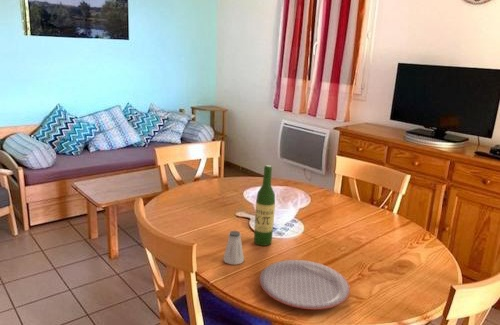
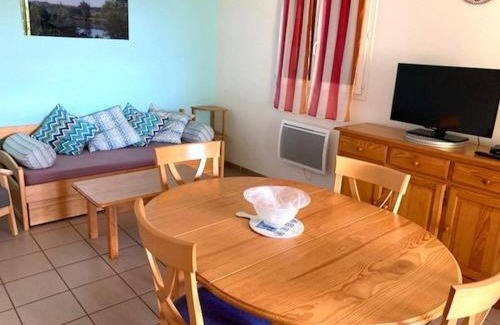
- plate [258,259,351,311]
- wine bottle [253,164,276,247]
- saltshaker [222,230,245,266]
